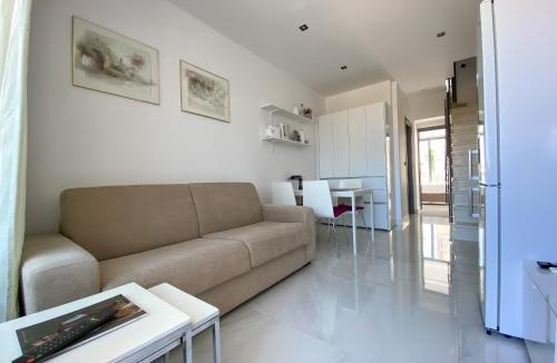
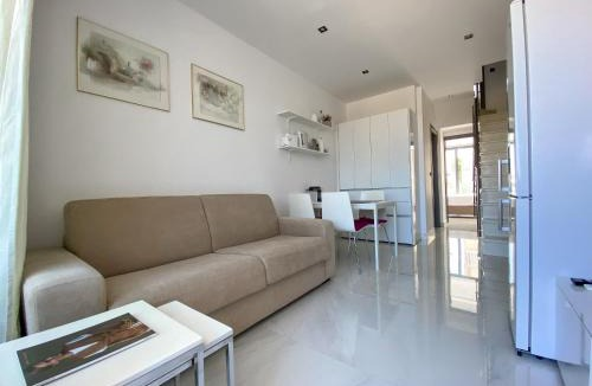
- remote control [10,307,120,363]
